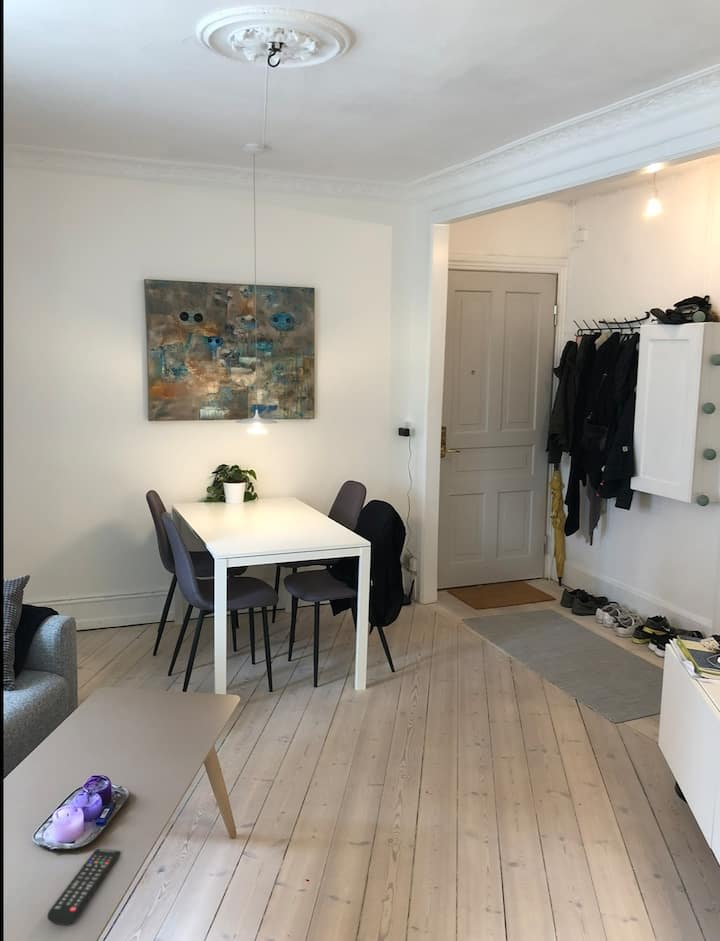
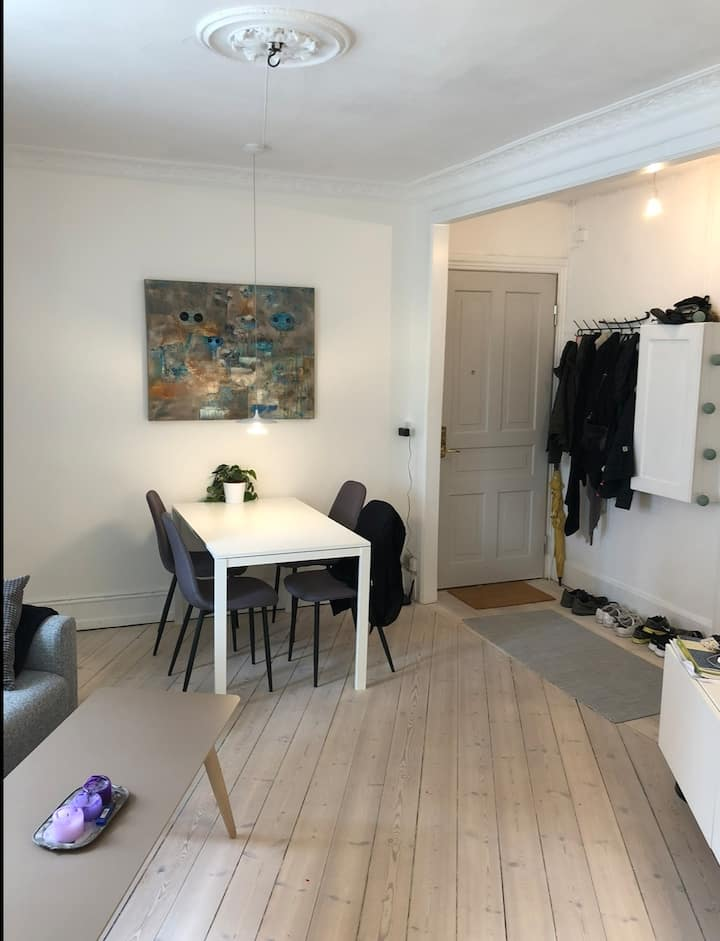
- remote control [46,848,122,926]
